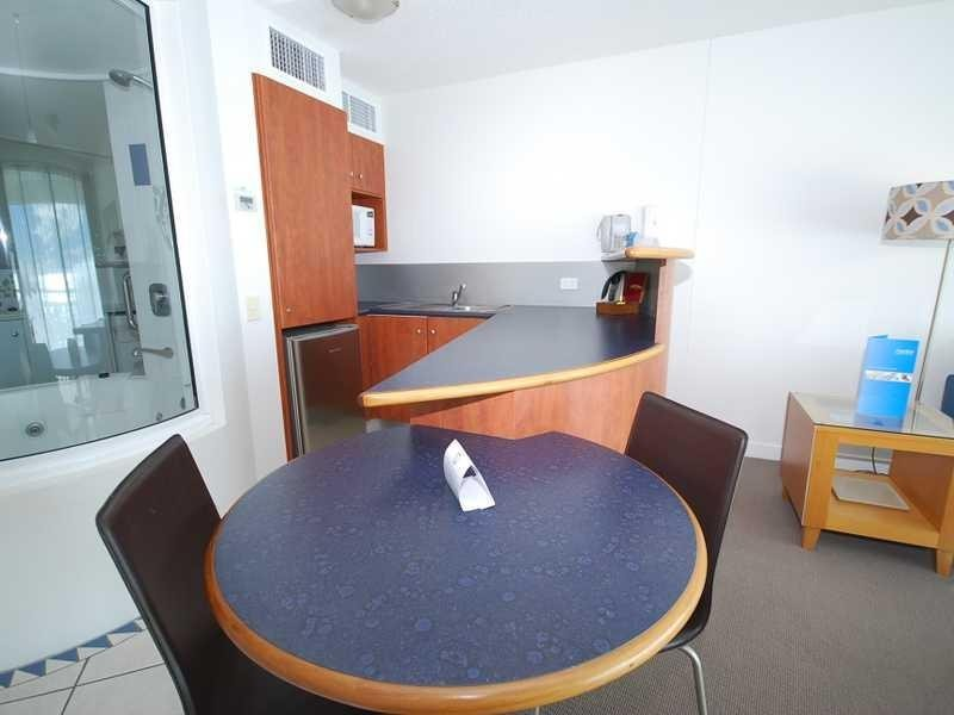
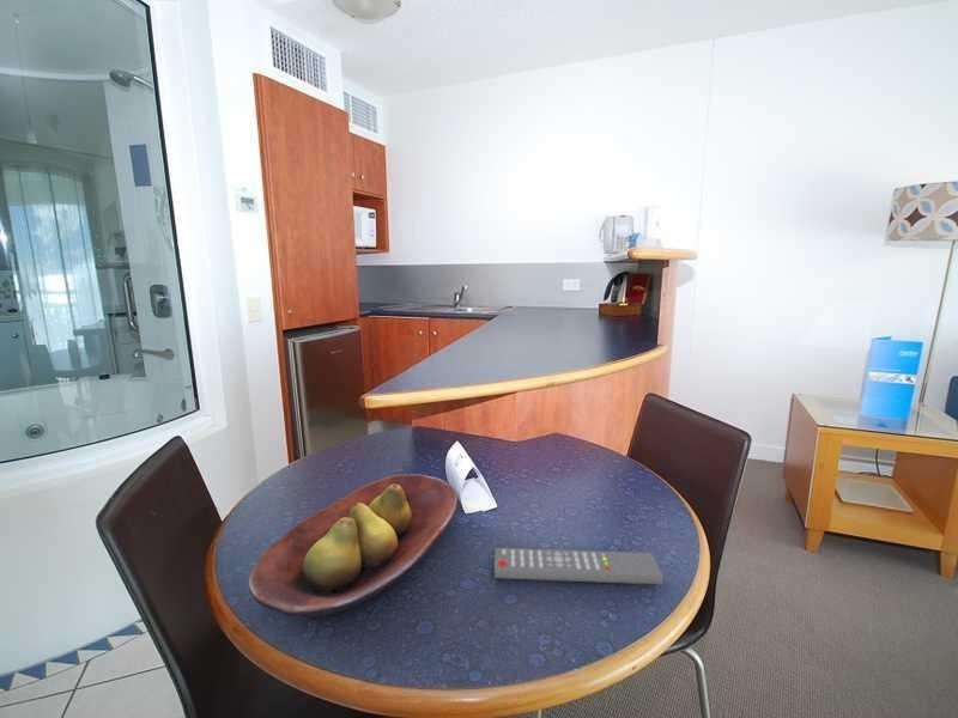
+ remote control [493,547,665,585]
+ fruit bowl [247,473,460,619]
